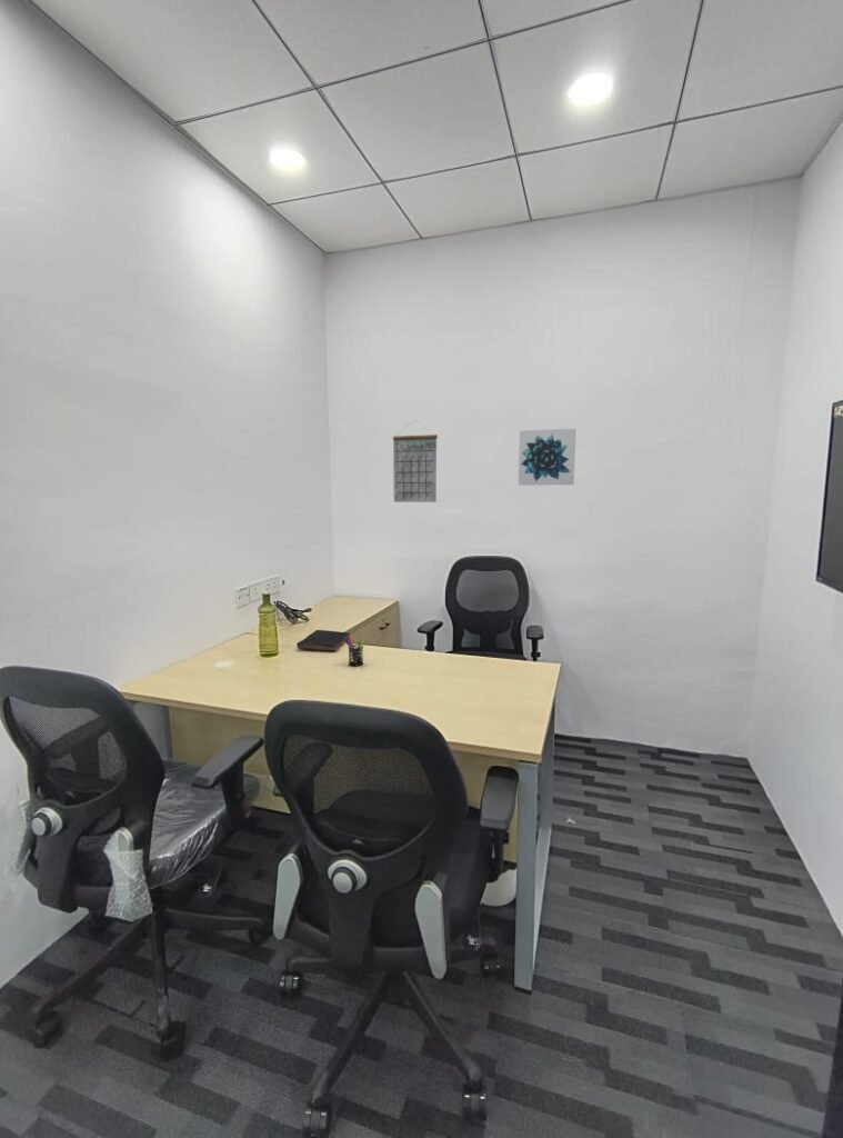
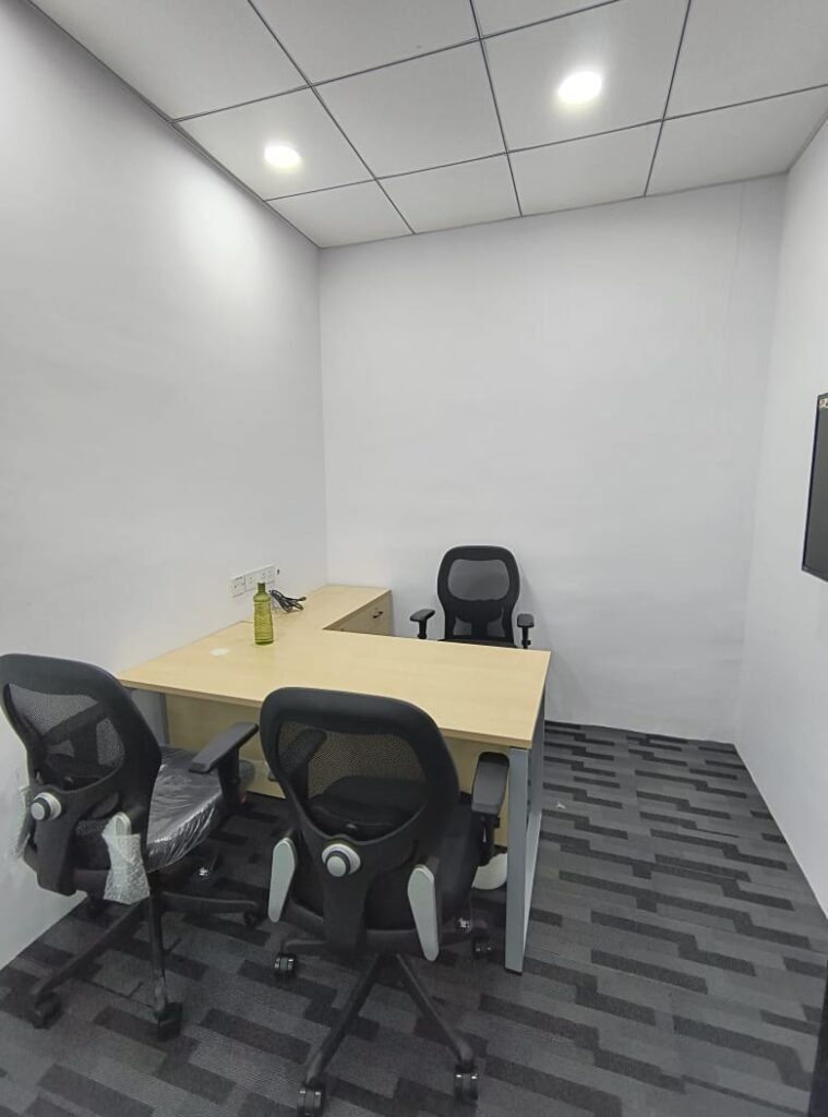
- book [295,629,351,652]
- pen holder [344,635,367,667]
- calendar [392,420,439,503]
- wall art [518,428,576,487]
